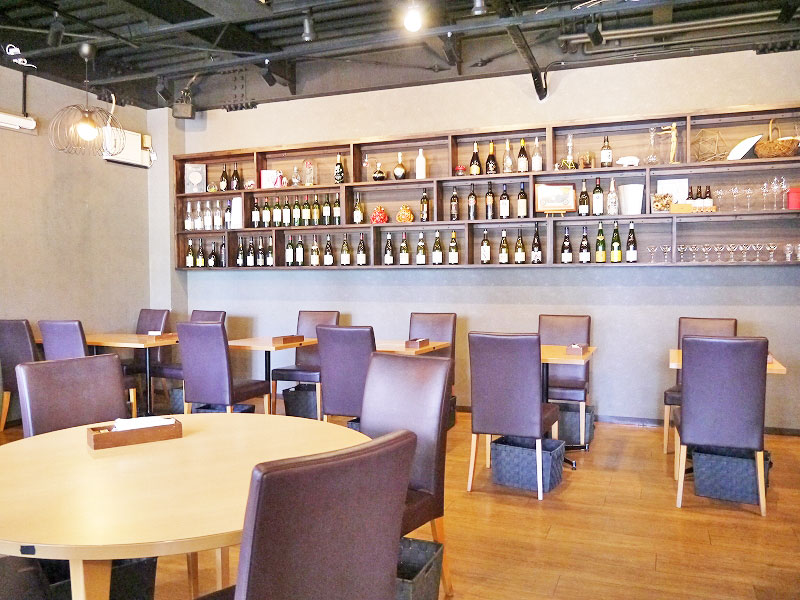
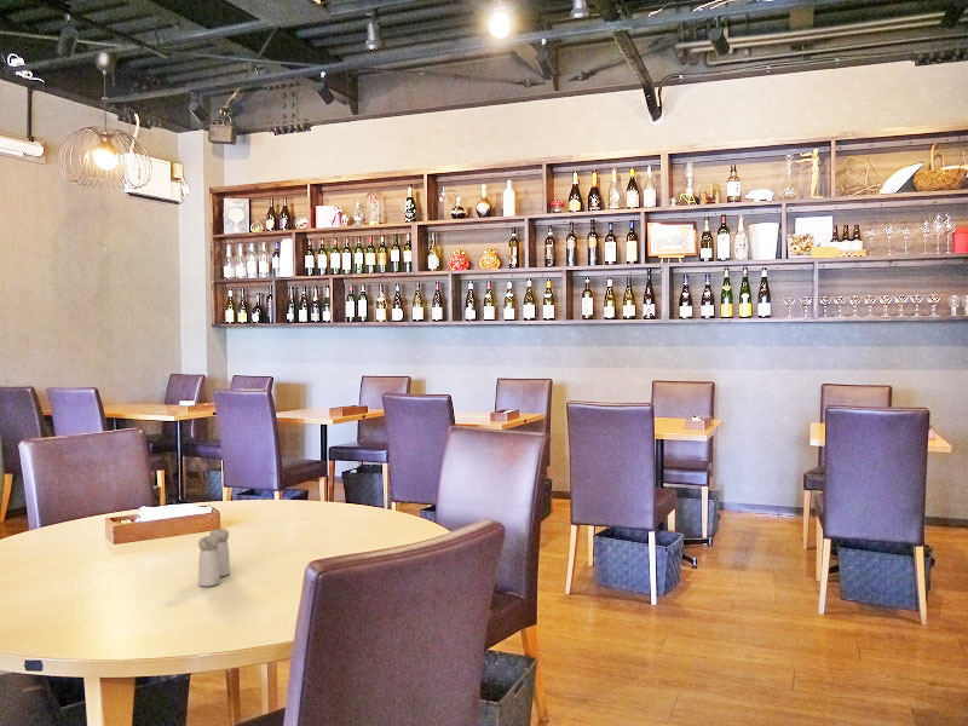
+ salt and pepper shaker [197,528,231,588]
